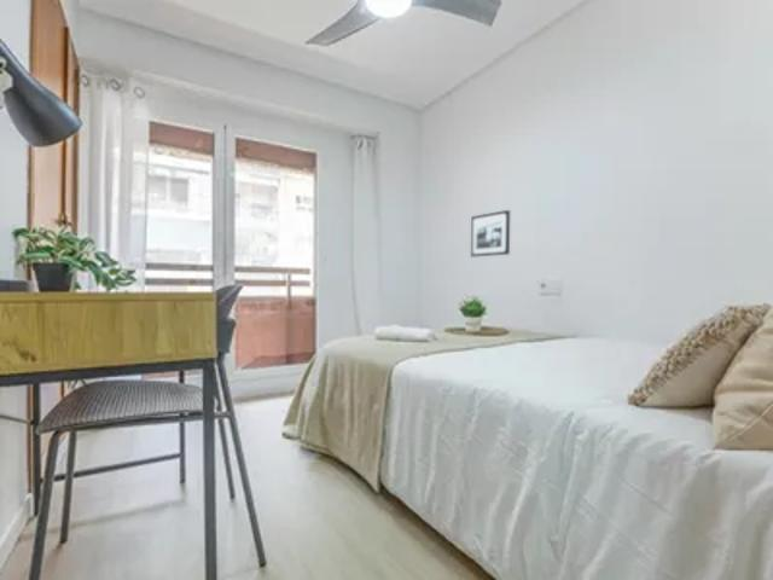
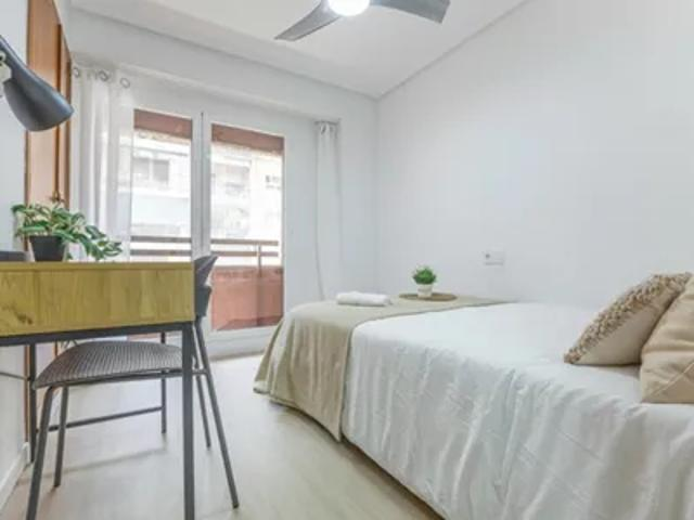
- picture frame [470,209,511,257]
